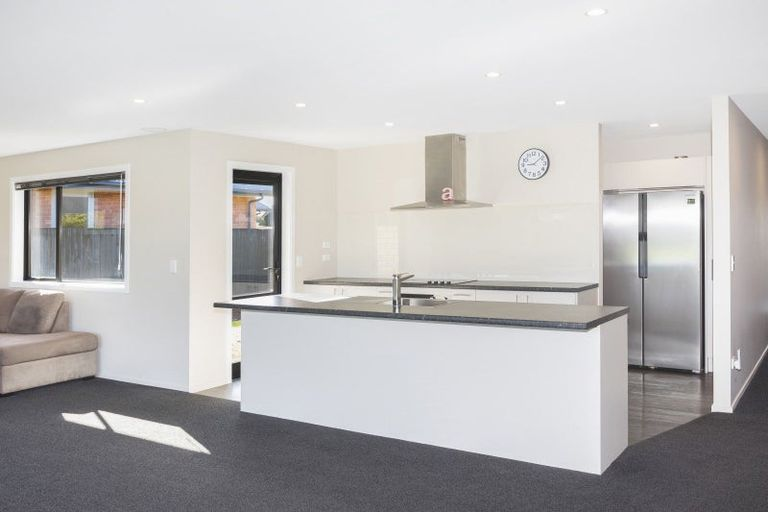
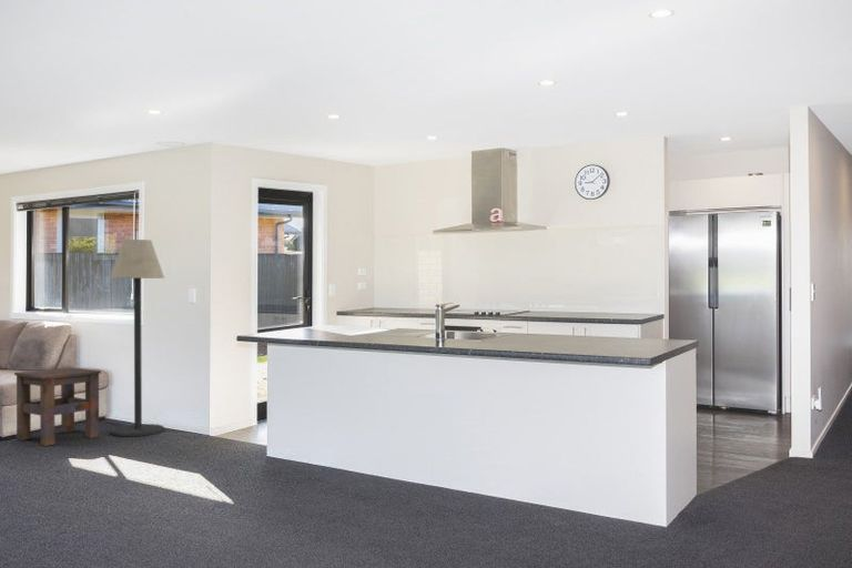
+ floor lamp [109,239,165,437]
+ side table [13,366,102,447]
